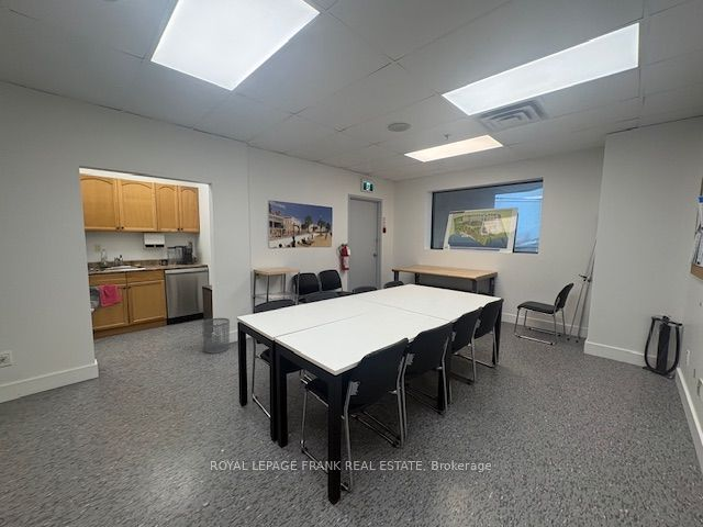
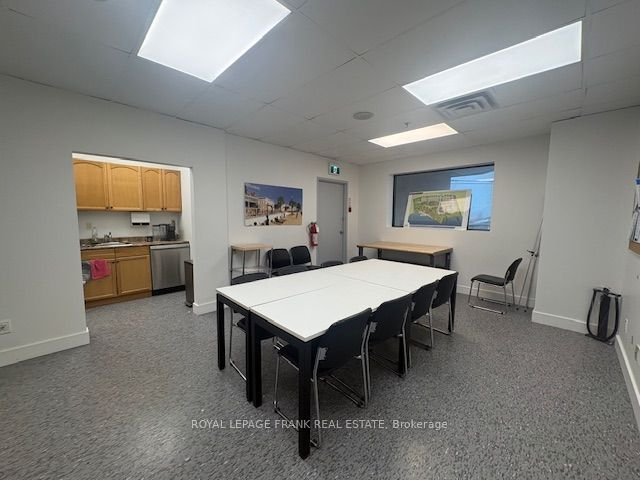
- waste bin [201,317,231,355]
